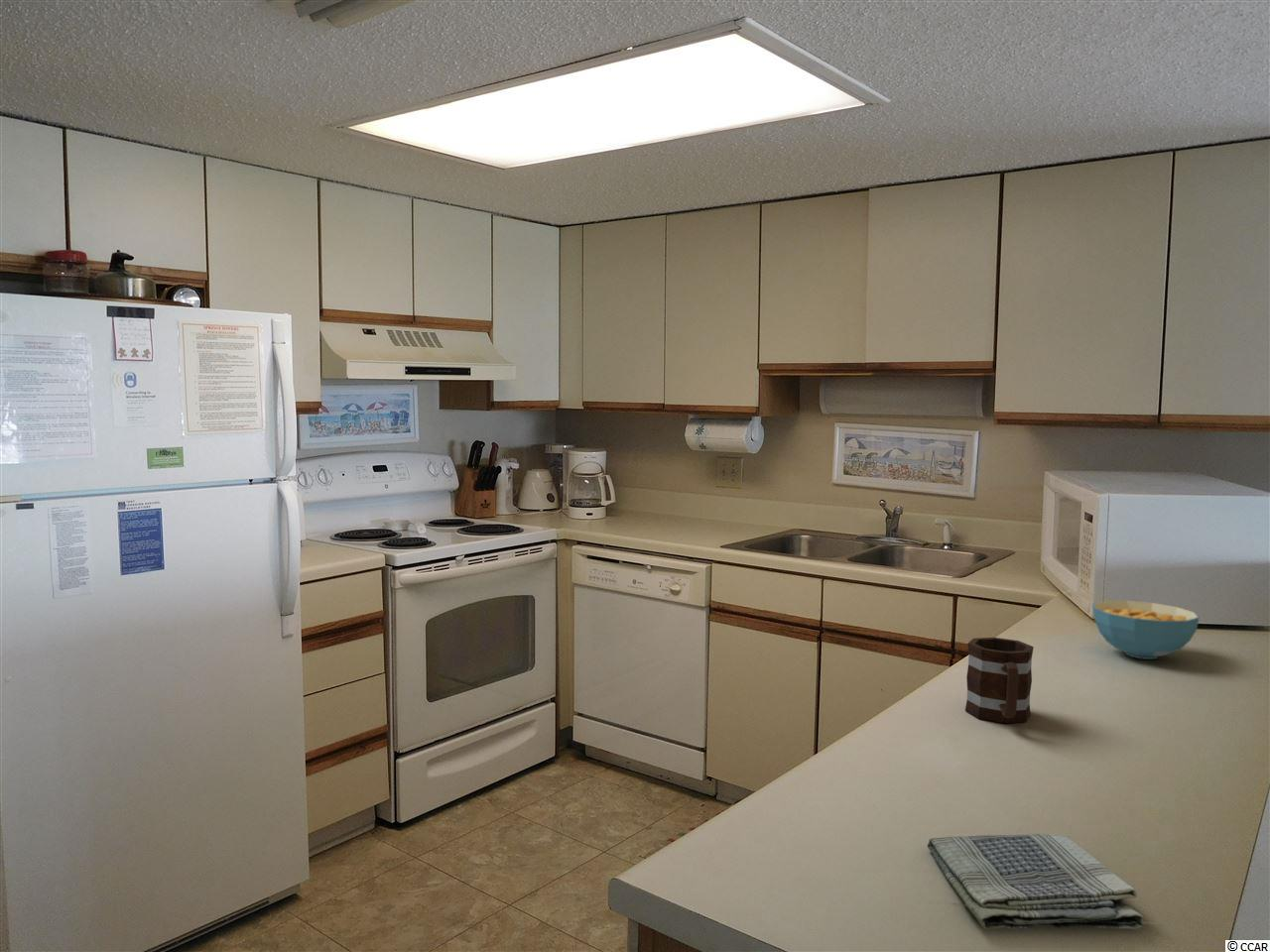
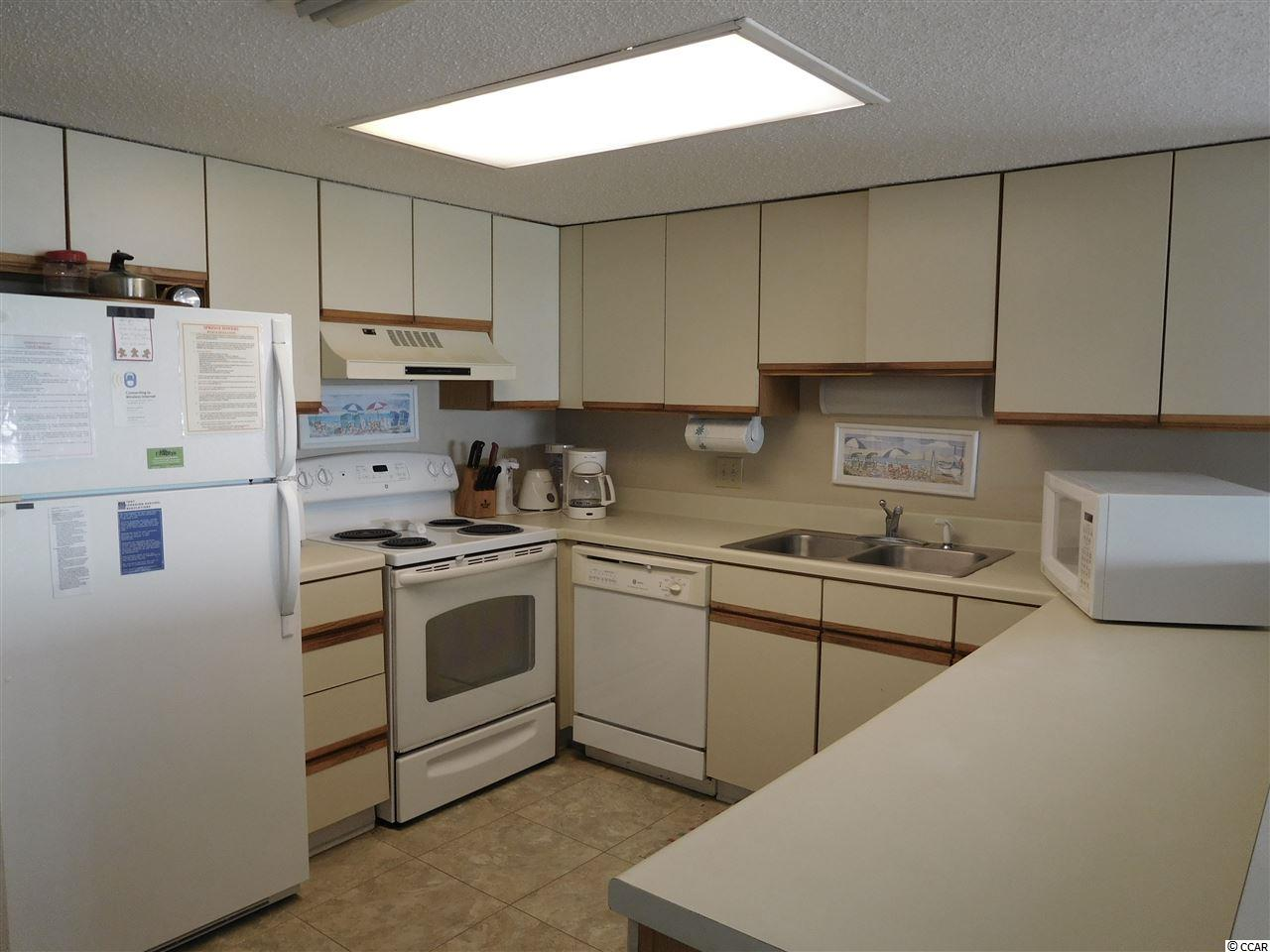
- dish towel [927,833,1145,930]
- mug [964,637,1035,724]
- cereal bowl [1091,600,1200,660]
